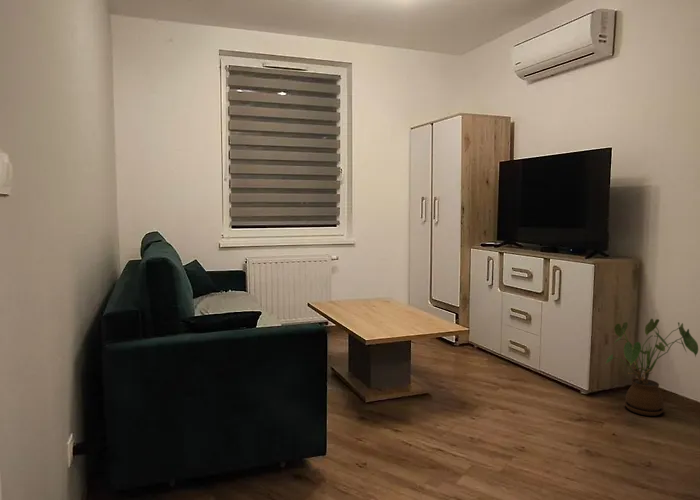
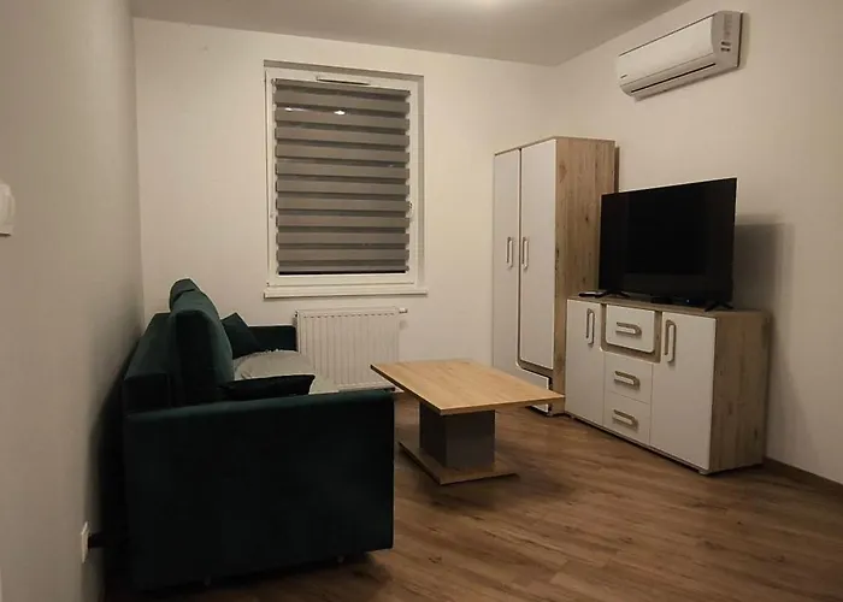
- house plant [604,318,699,417]
